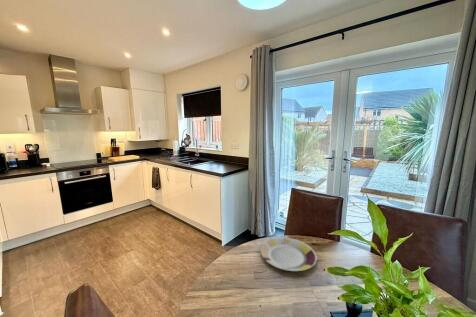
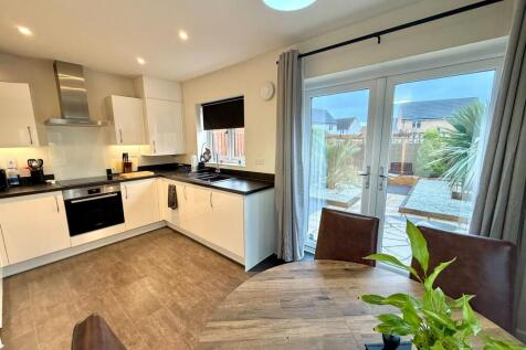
- plate [260,236,318,272]
